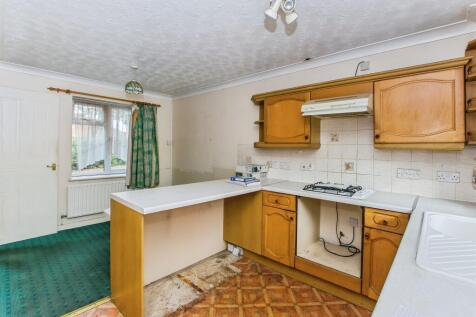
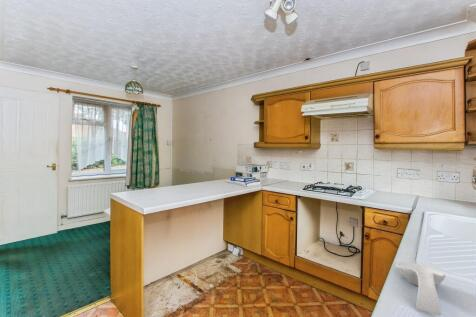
+ spoon rest [395,261,446,316]
